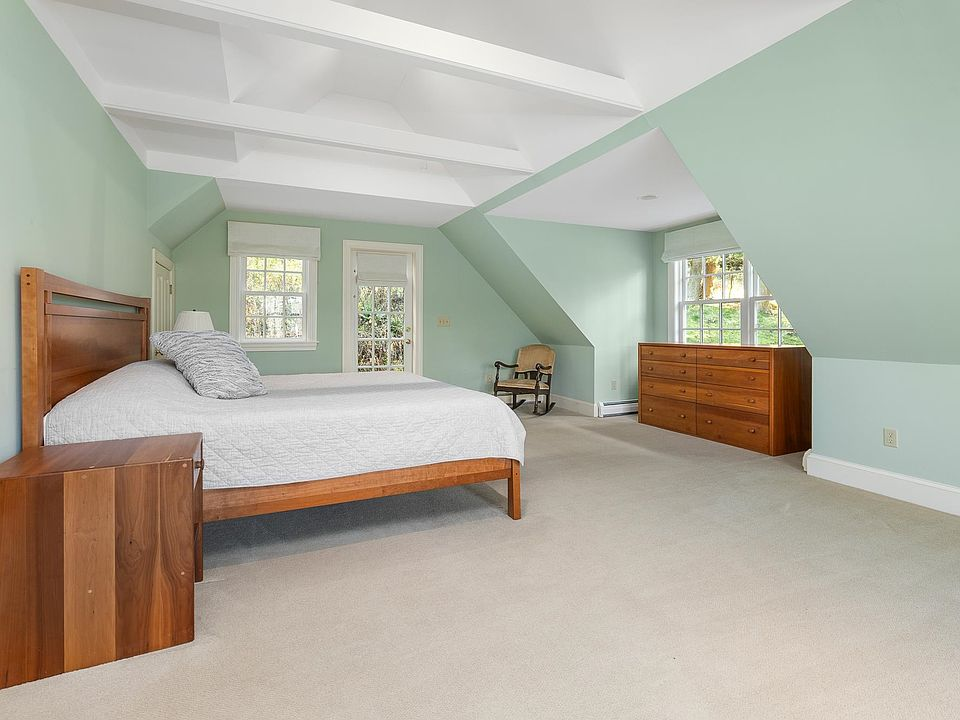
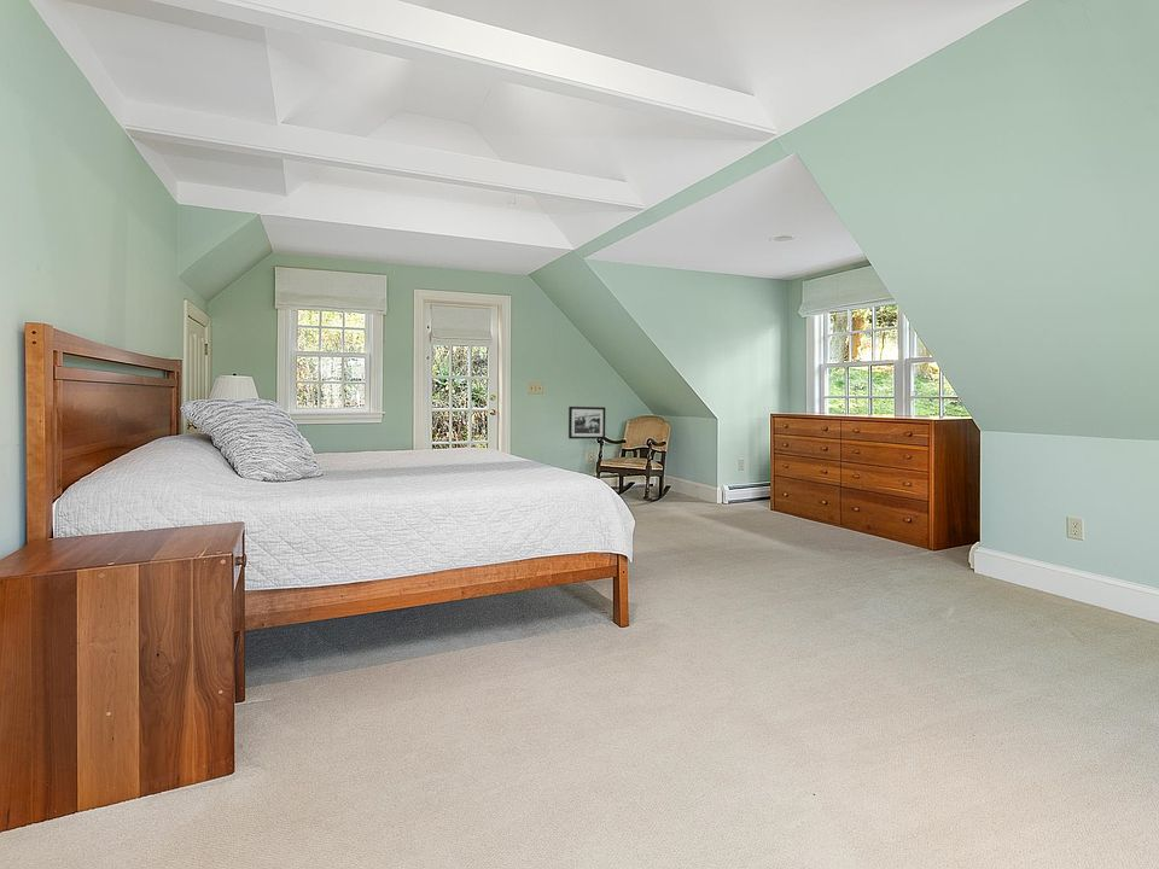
+ picture frame [567,406,606,441]
